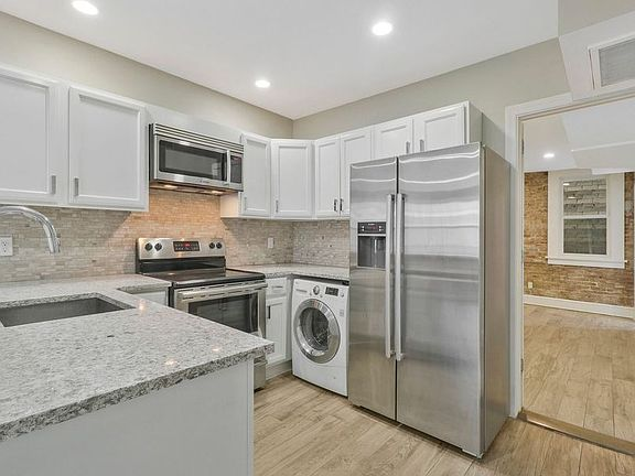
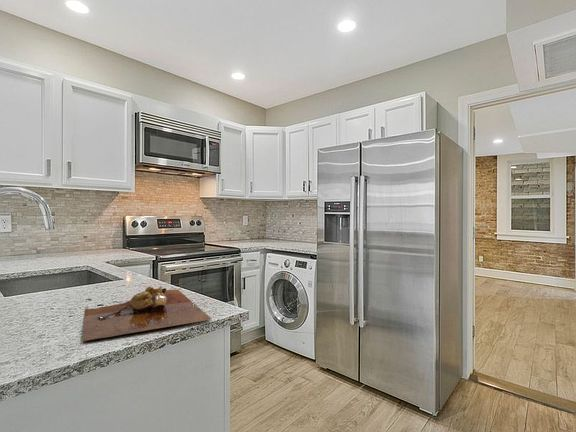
+ cutting board [82,285,212,342]
